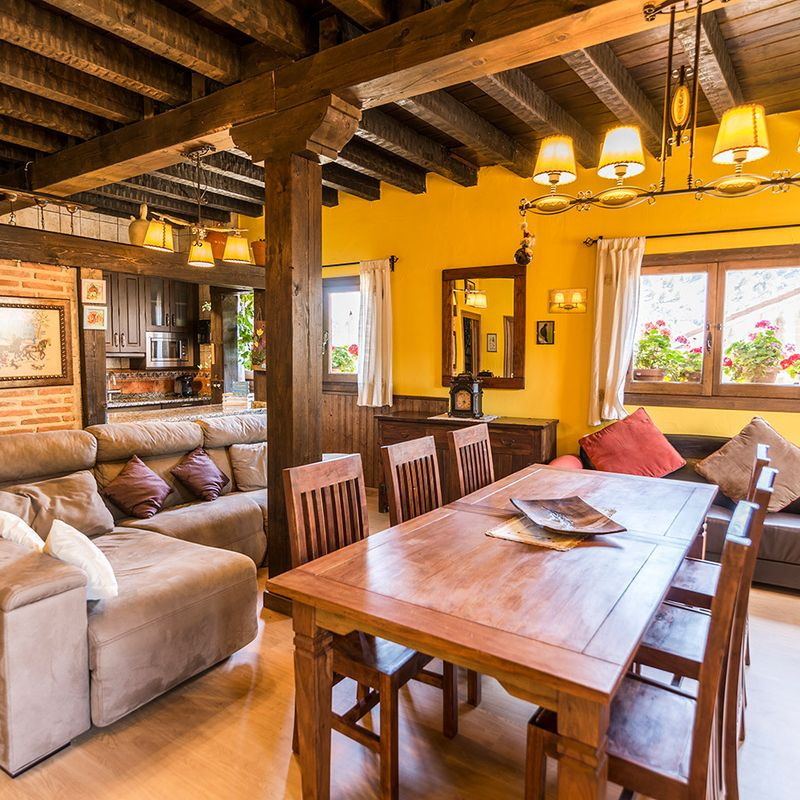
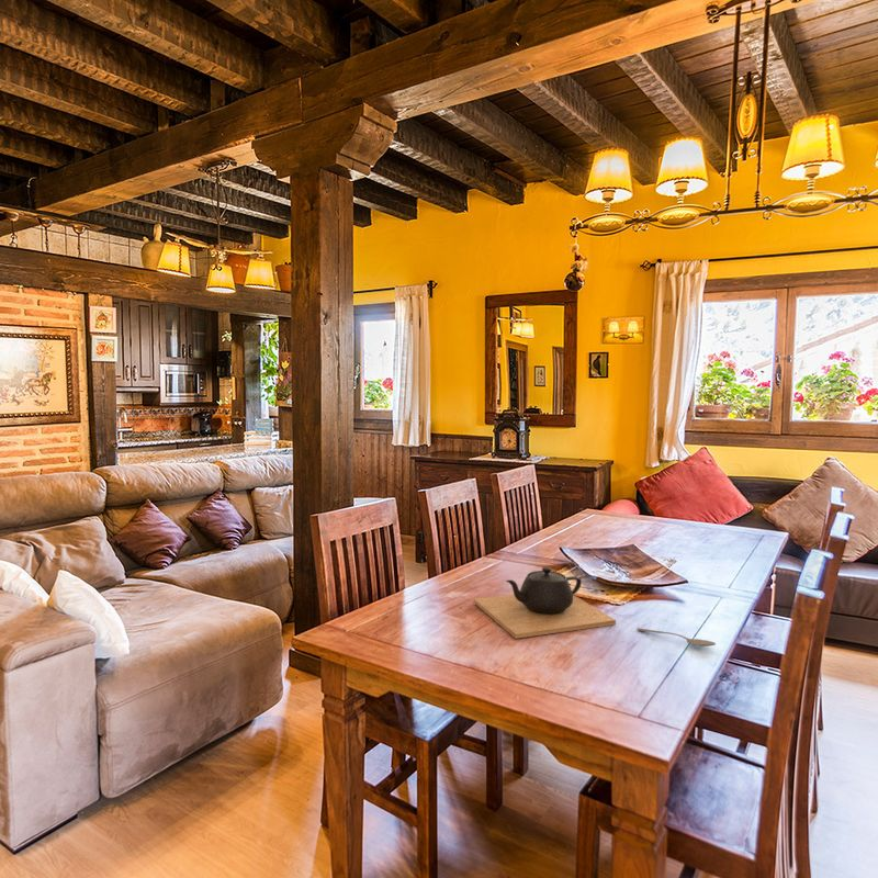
+ spoon [635,627,717,648]
+ teapot [473,566,617,640]
